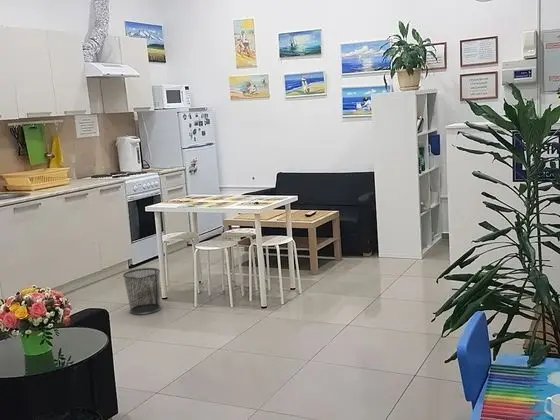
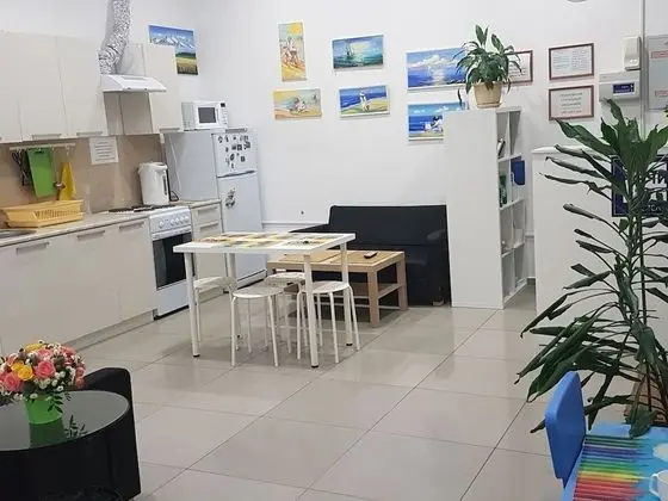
- waste bin [122,267,162,316]
